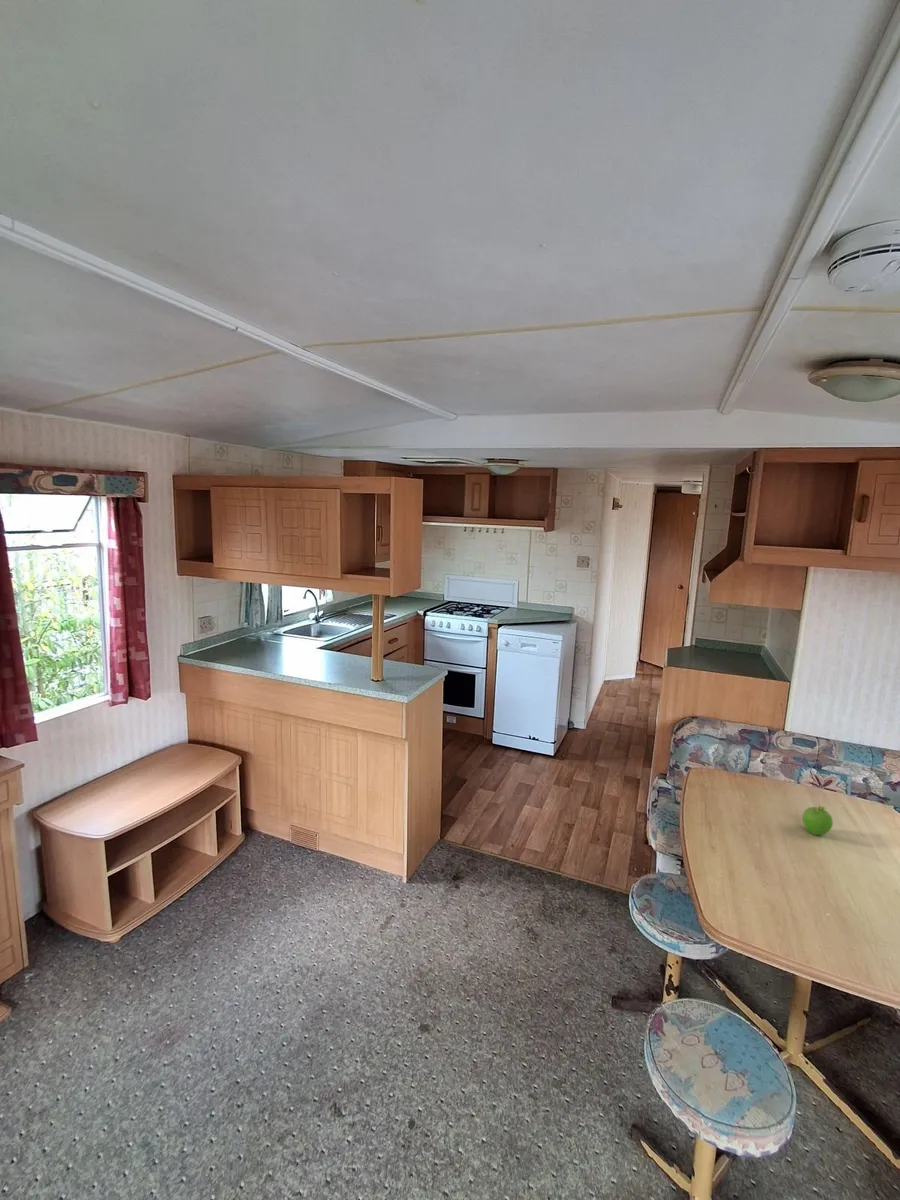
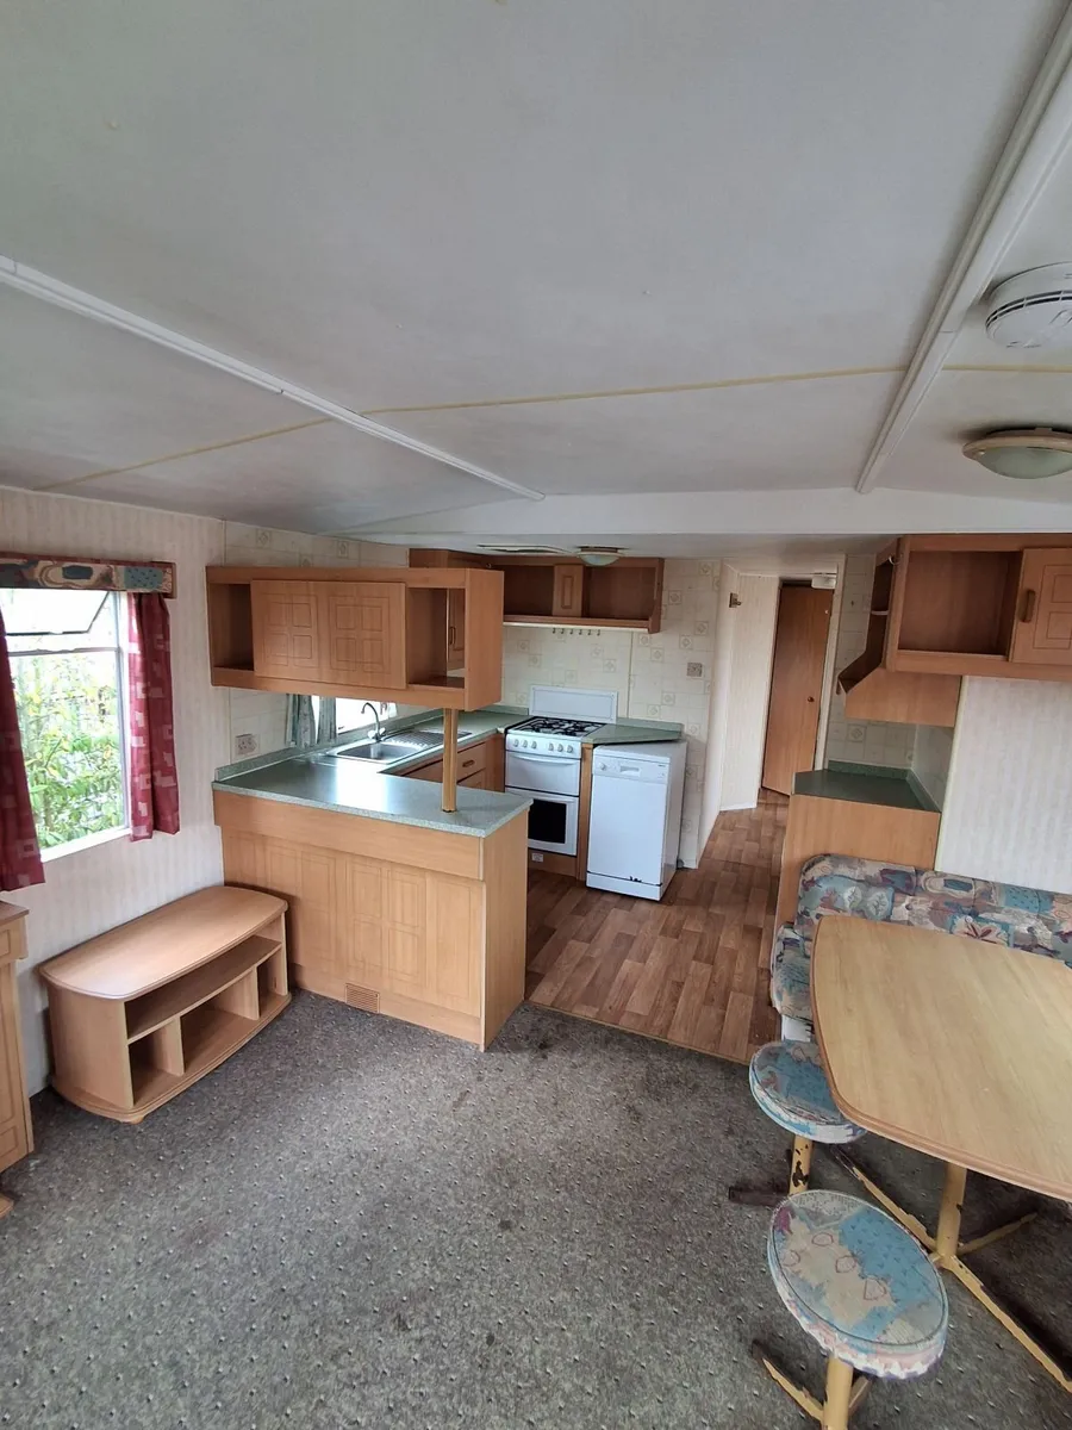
- fruit [802,804,834,836]
